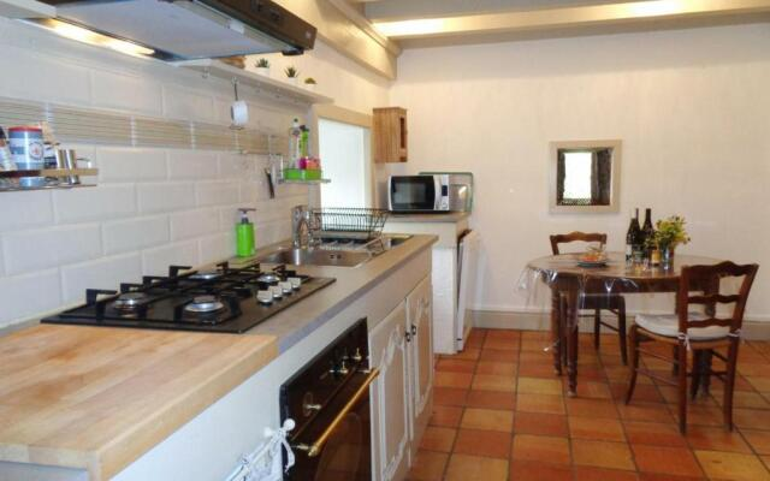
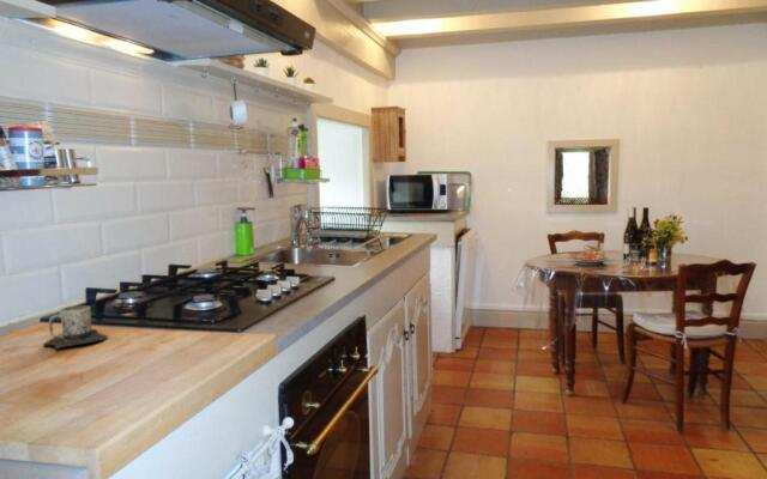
+ mug [42,304,109,350]
